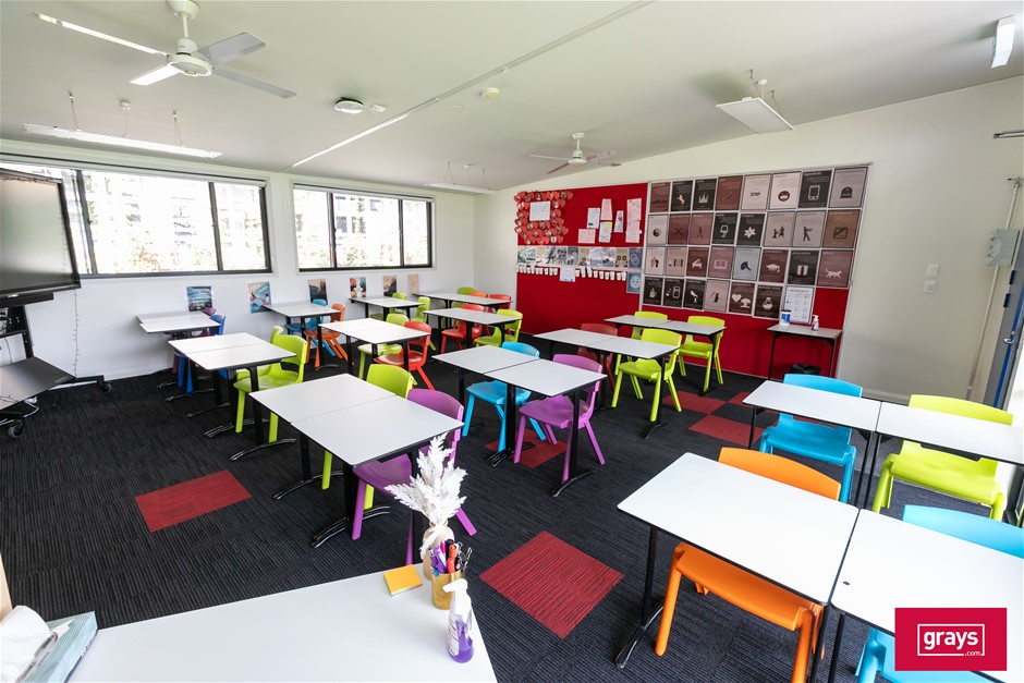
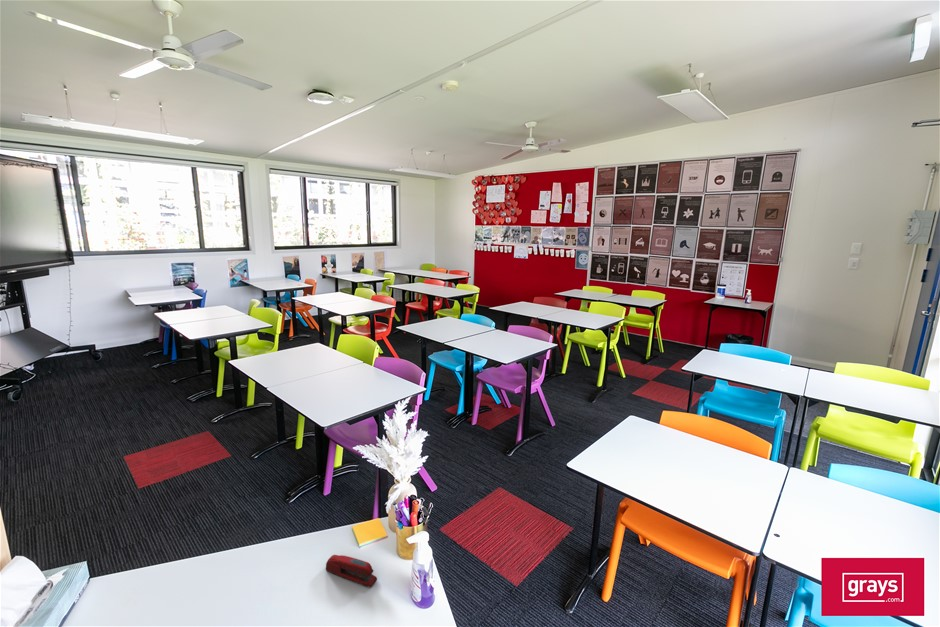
+ stapler [325,554,378,588]
